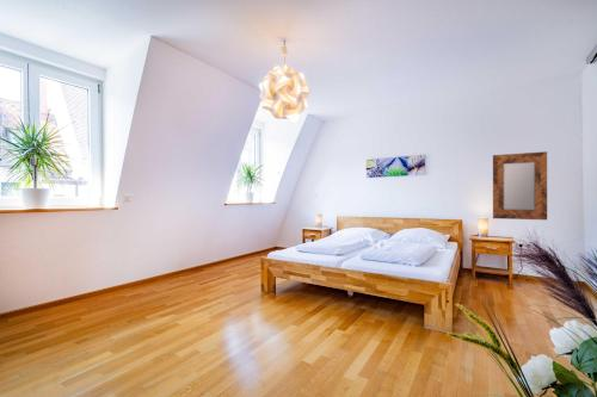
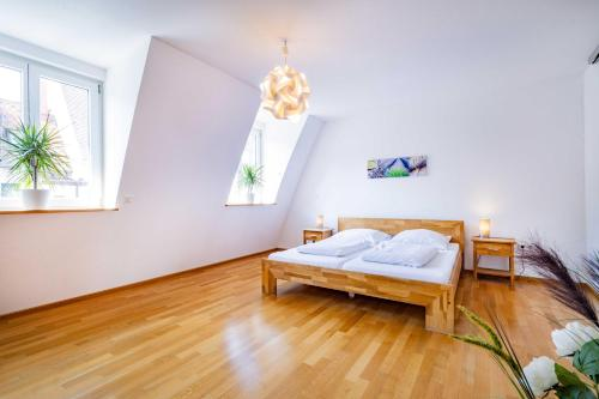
- home mirror [492,150,548,221]
